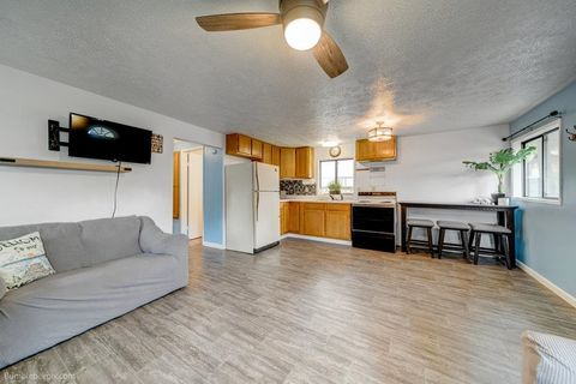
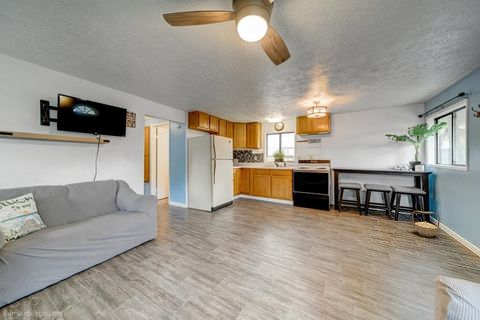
+ basket [411,210,441,238]
